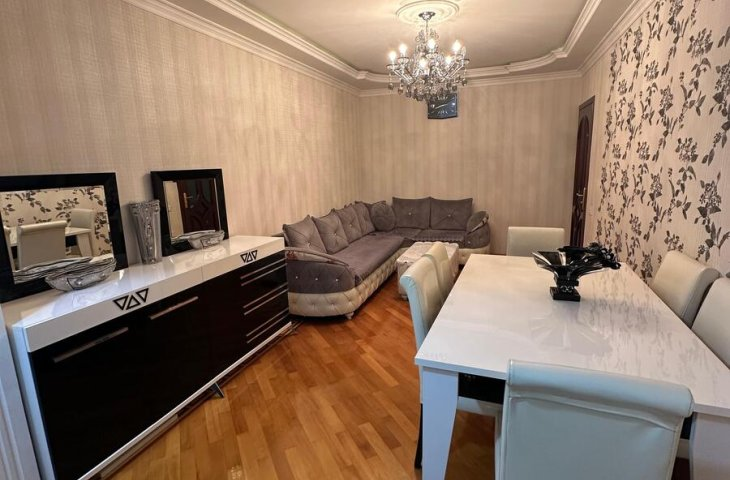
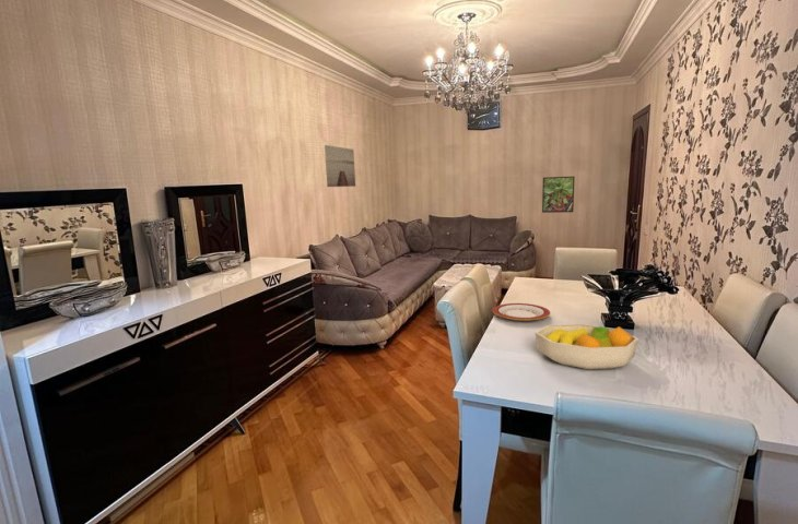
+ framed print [541,176,576,214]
+ plate [492,302,551,322]
+ fruit bowl [535,323,639,370]
+ wall art [324,144,356,188]
